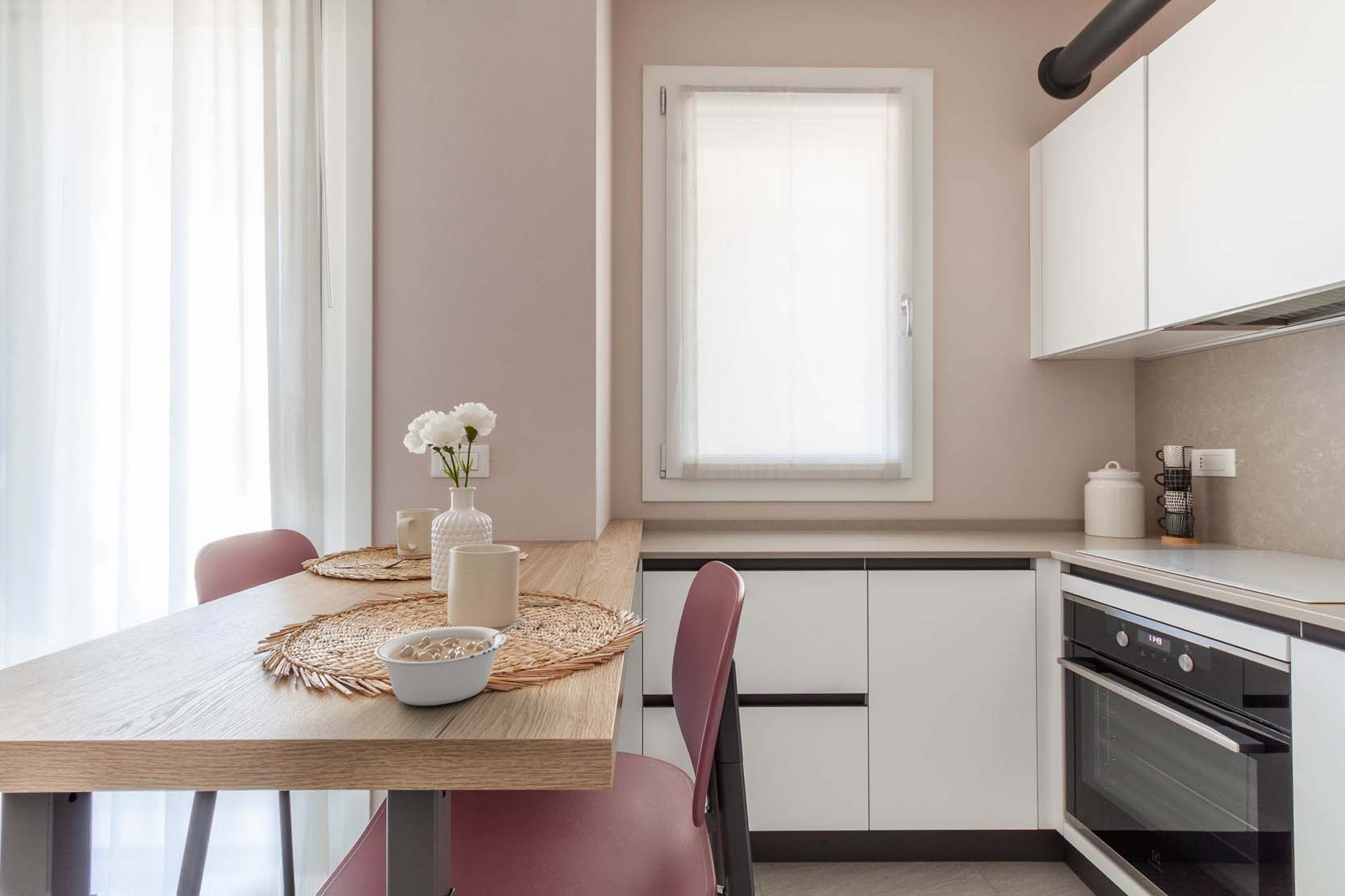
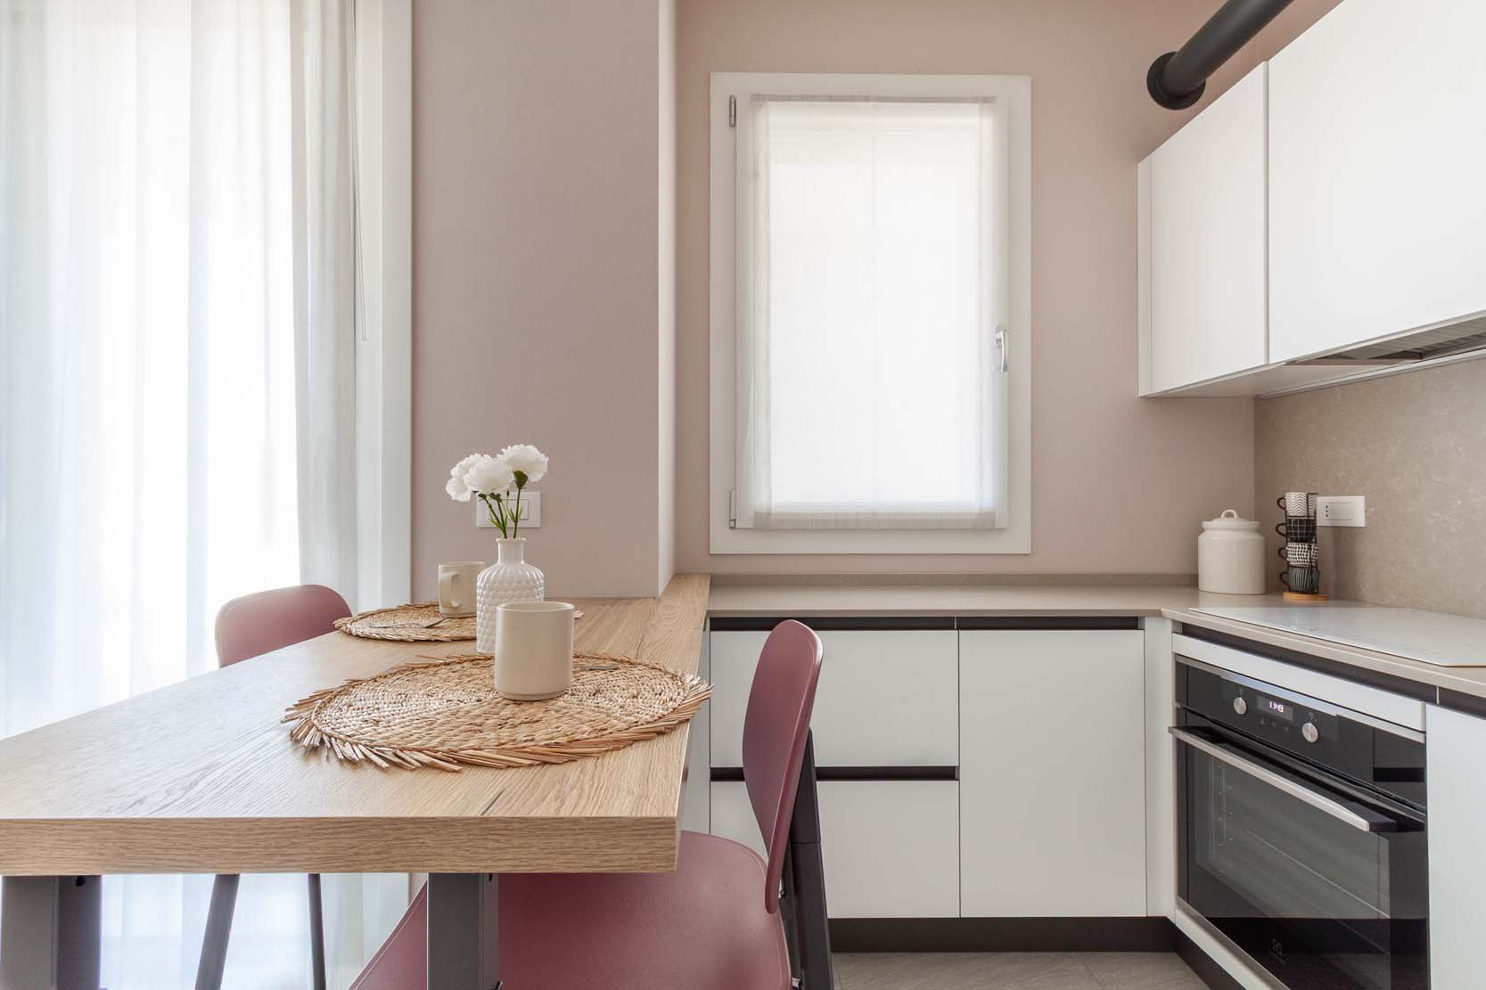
- legume [373,618,528,706]
